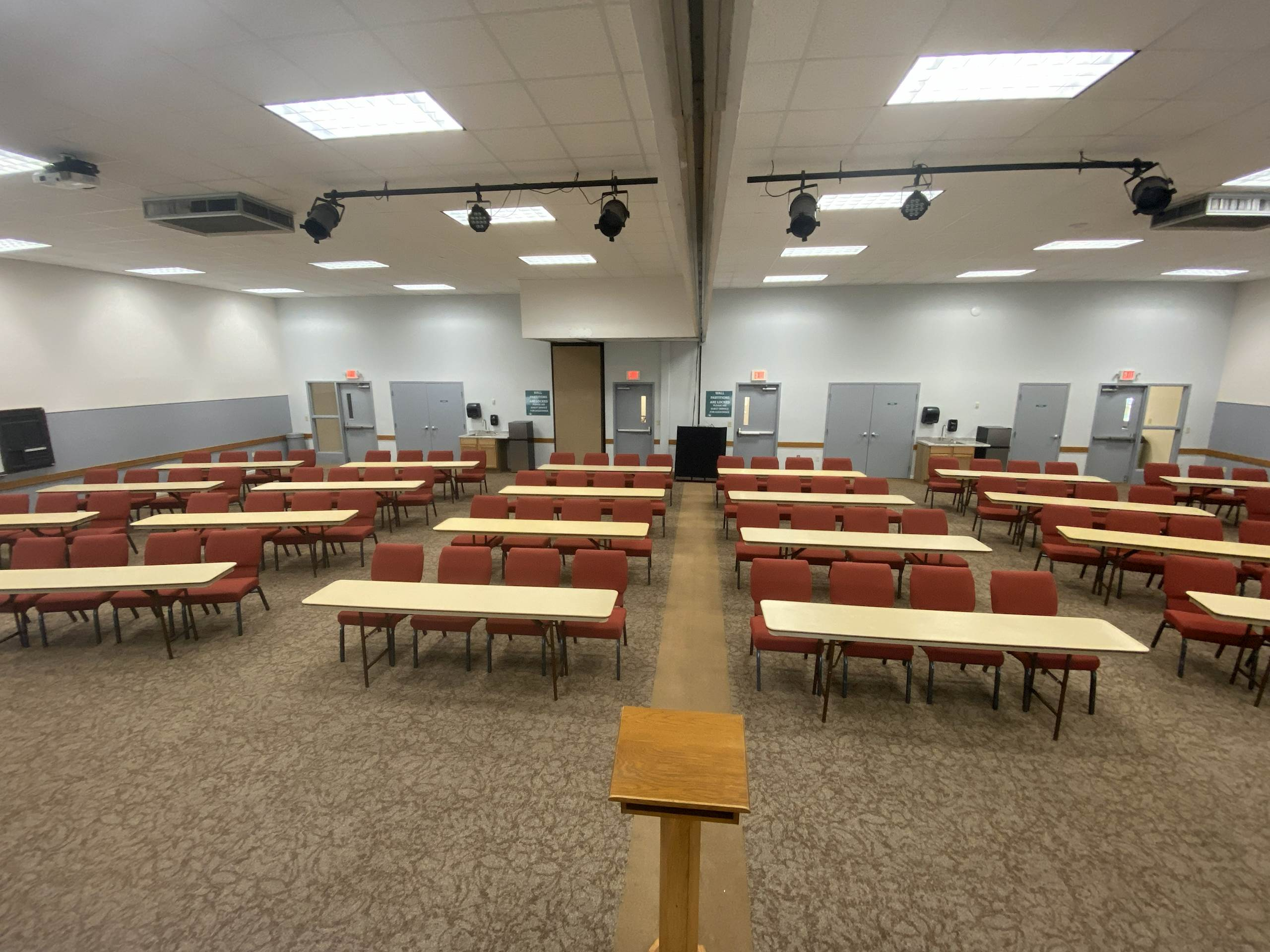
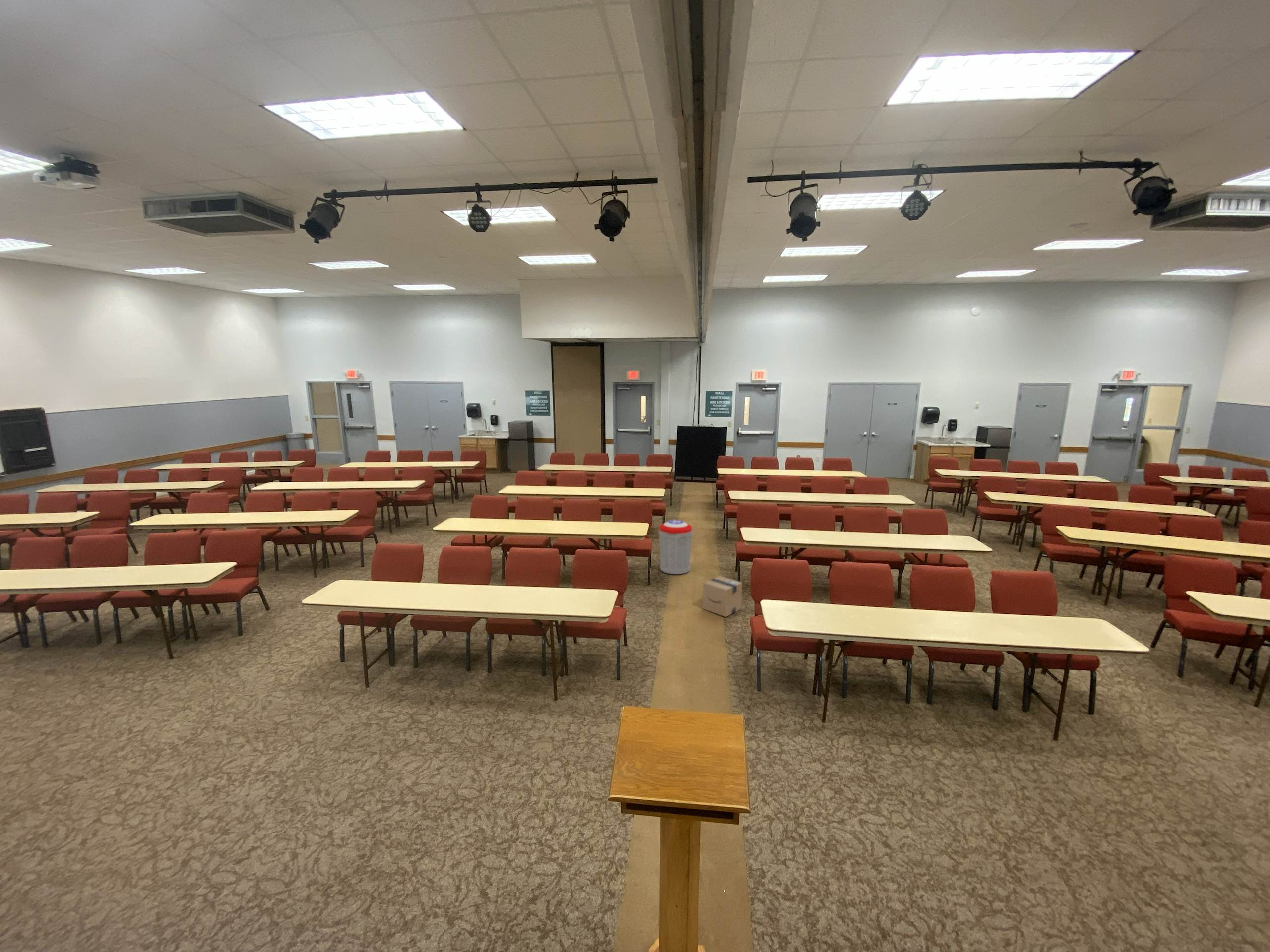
+ trash can [658,520,693,575]
+ cardboard box [702,575,743,617]
